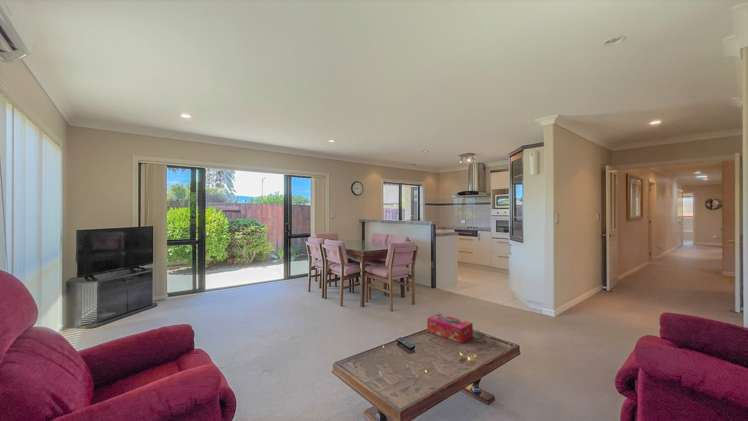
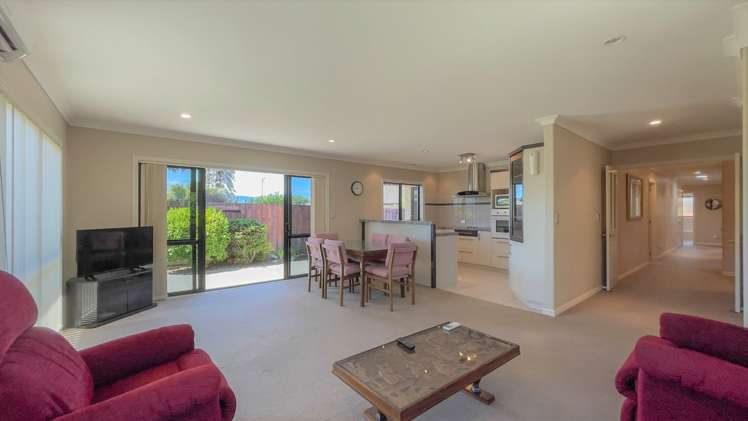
- tissue box [426,313,474,344]
